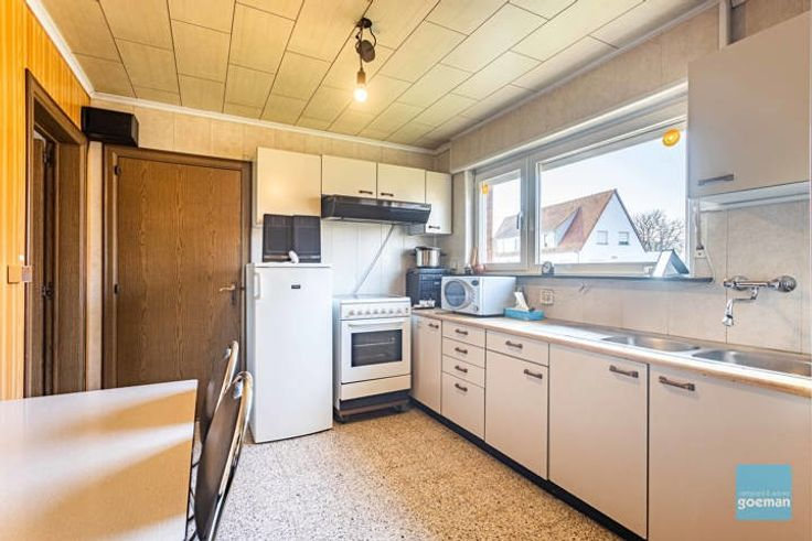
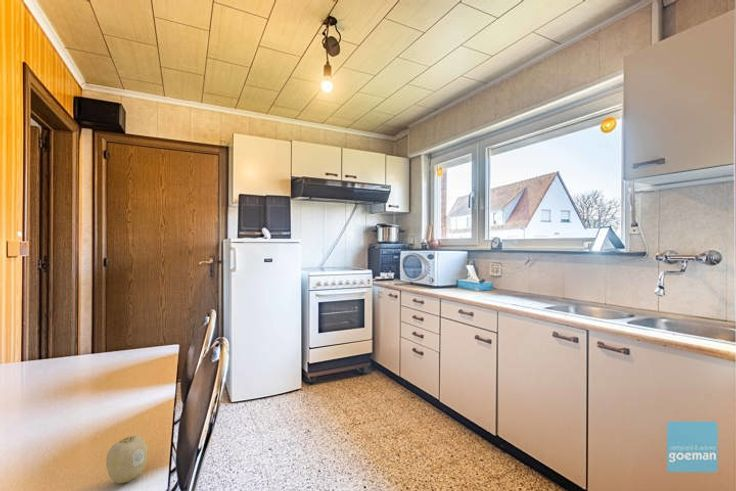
+ fruit [105,434,148,484]
